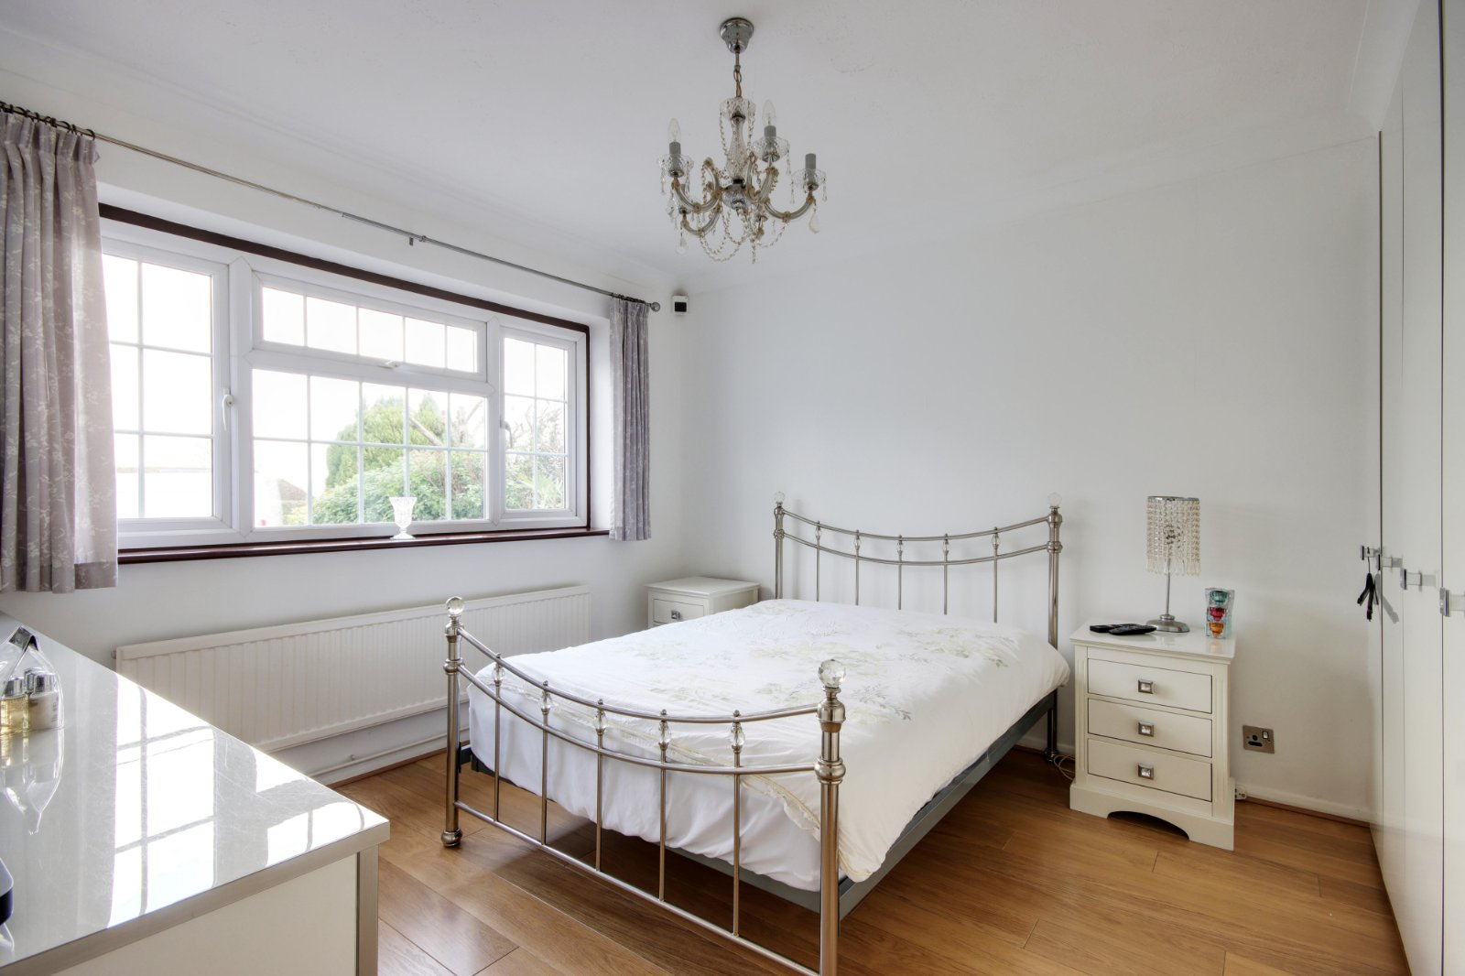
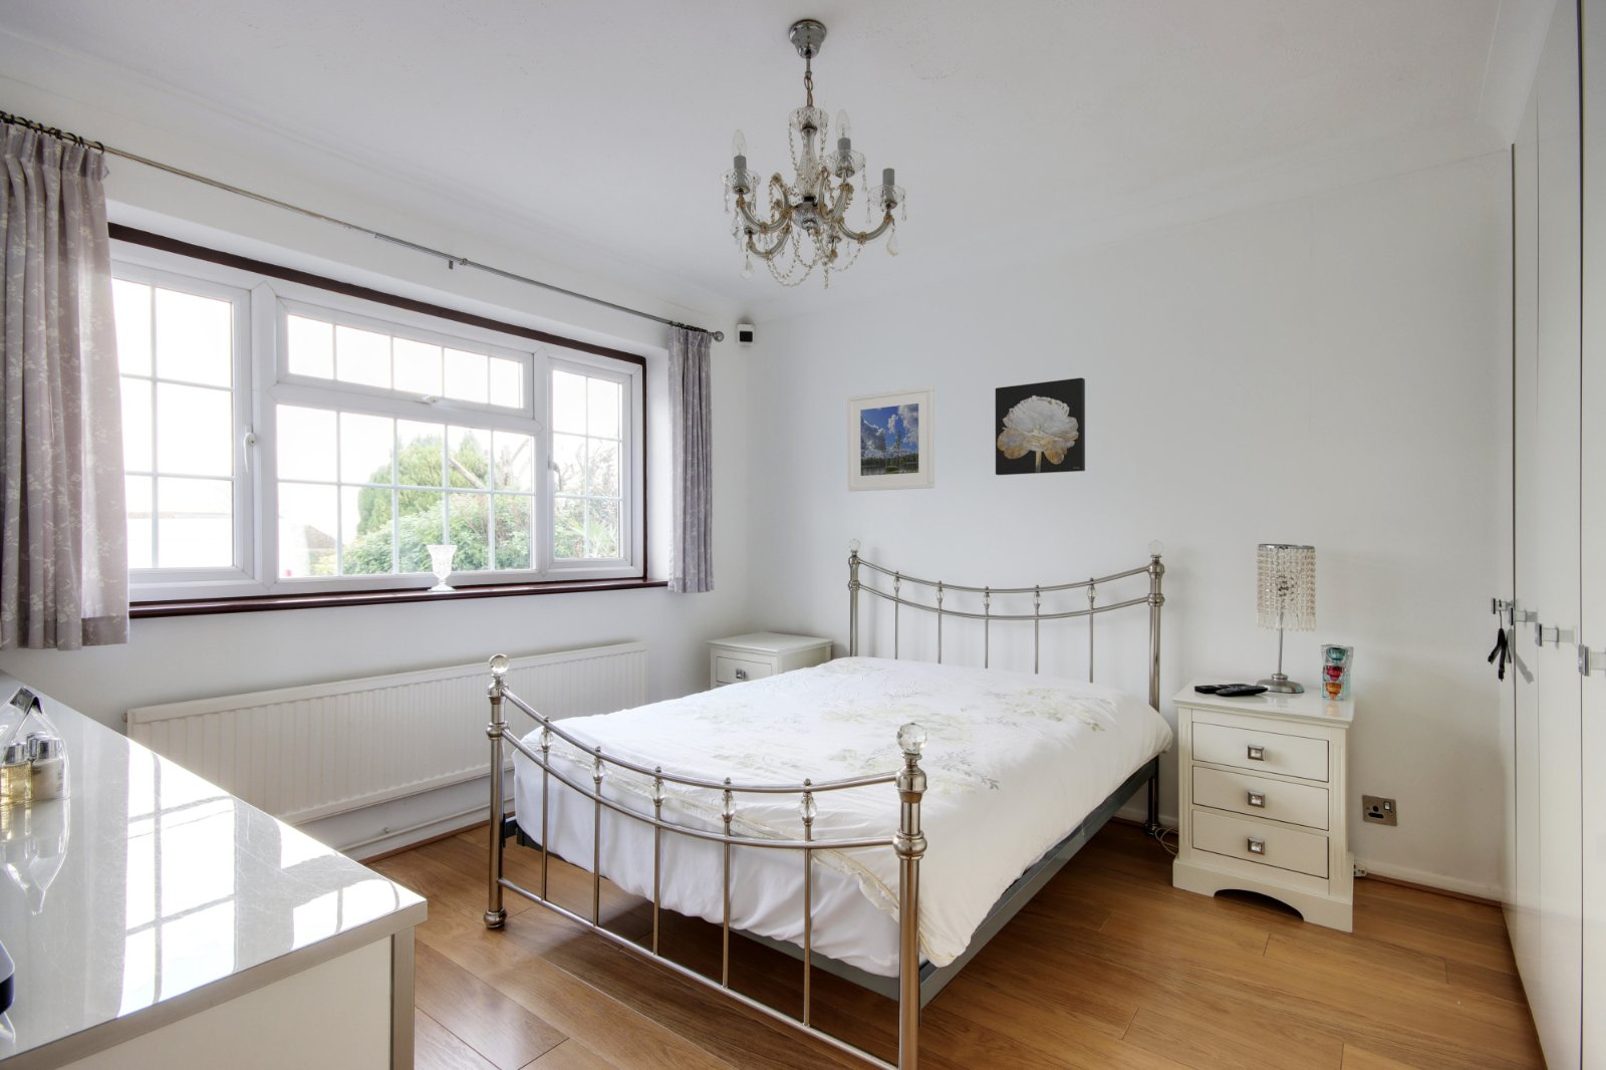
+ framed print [847,385,935,493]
+ wall art [995,376,1087,475]
